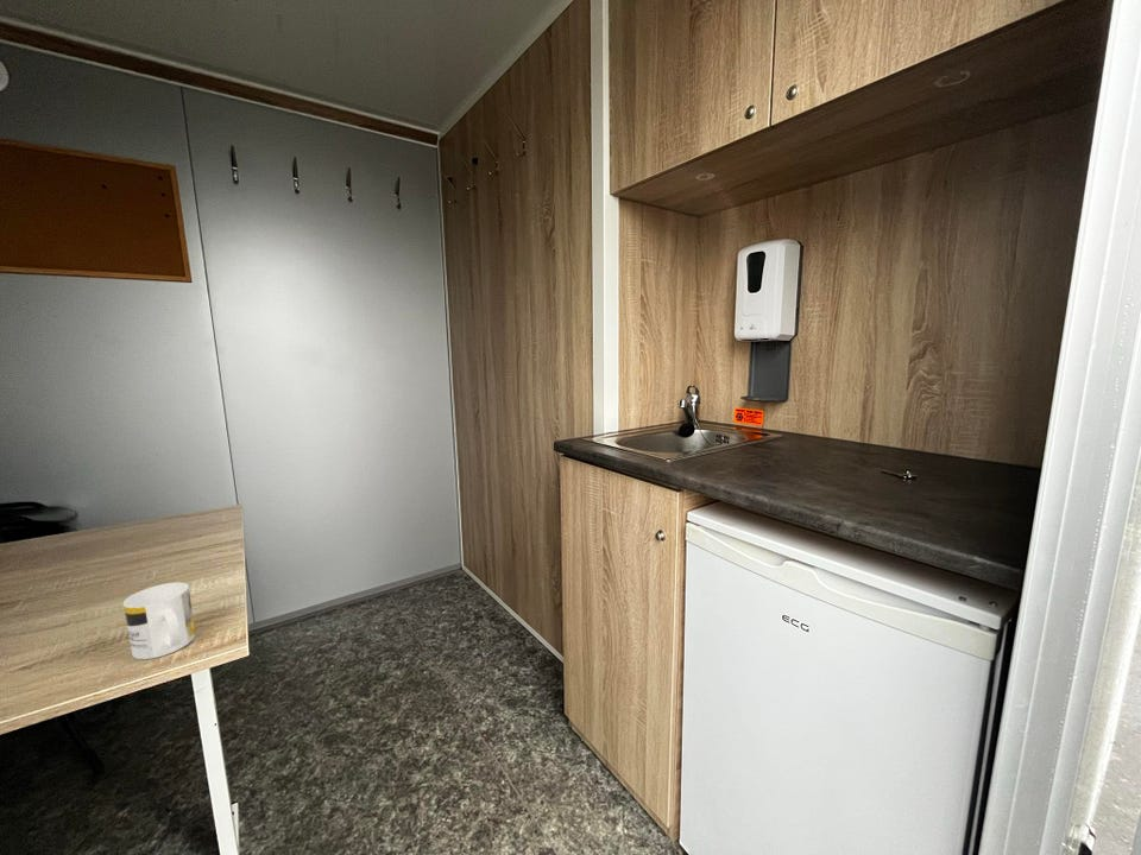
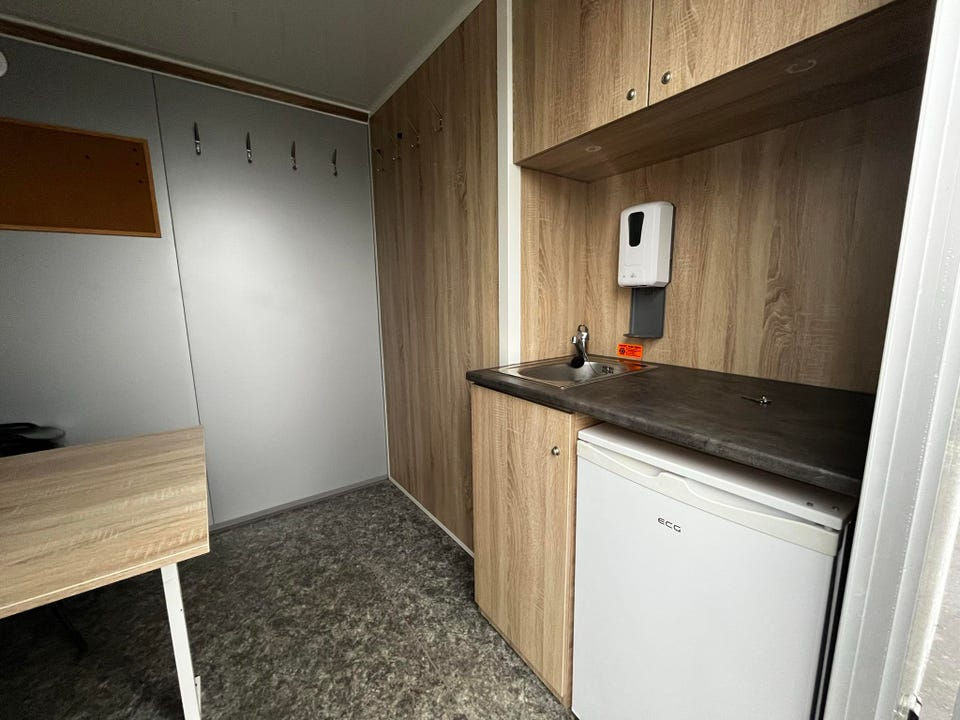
- mug [122,582,197,660]
